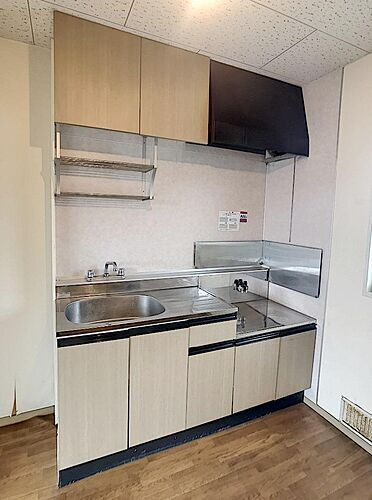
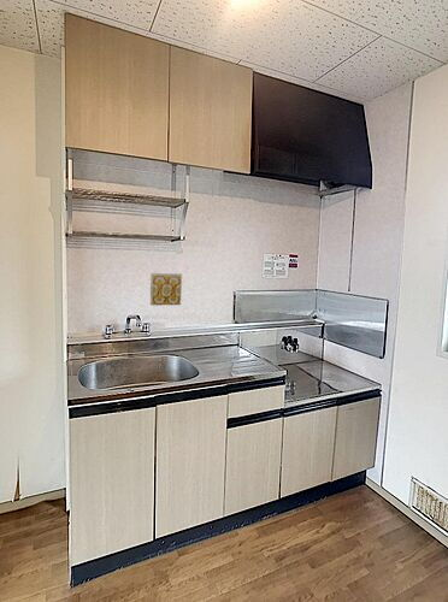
+ ceramic tile [149,272,183,306]
